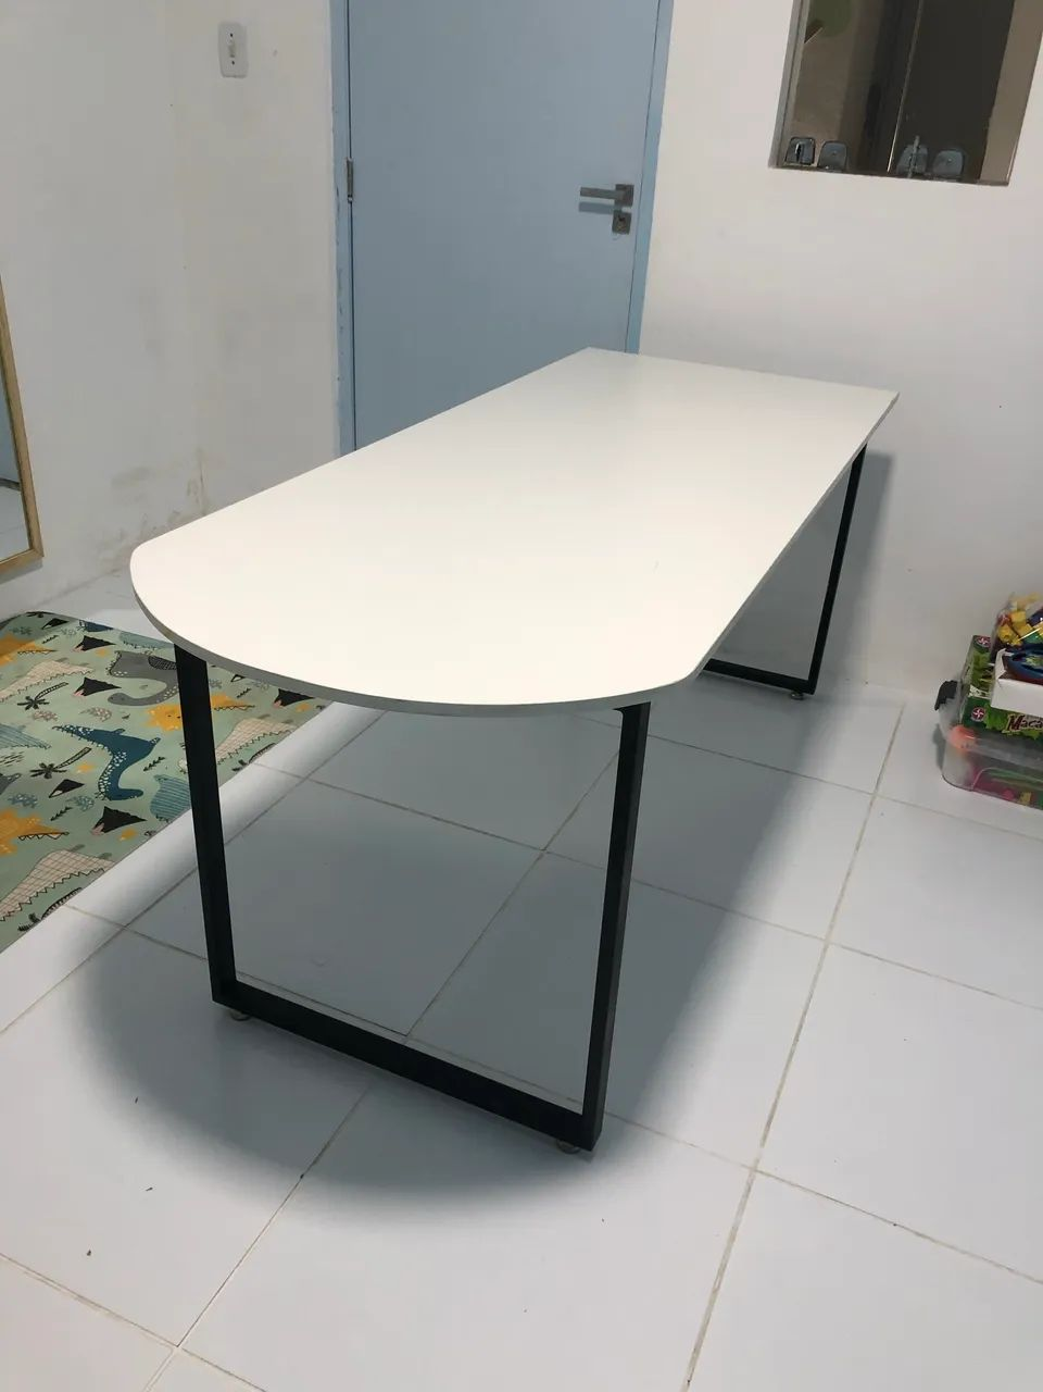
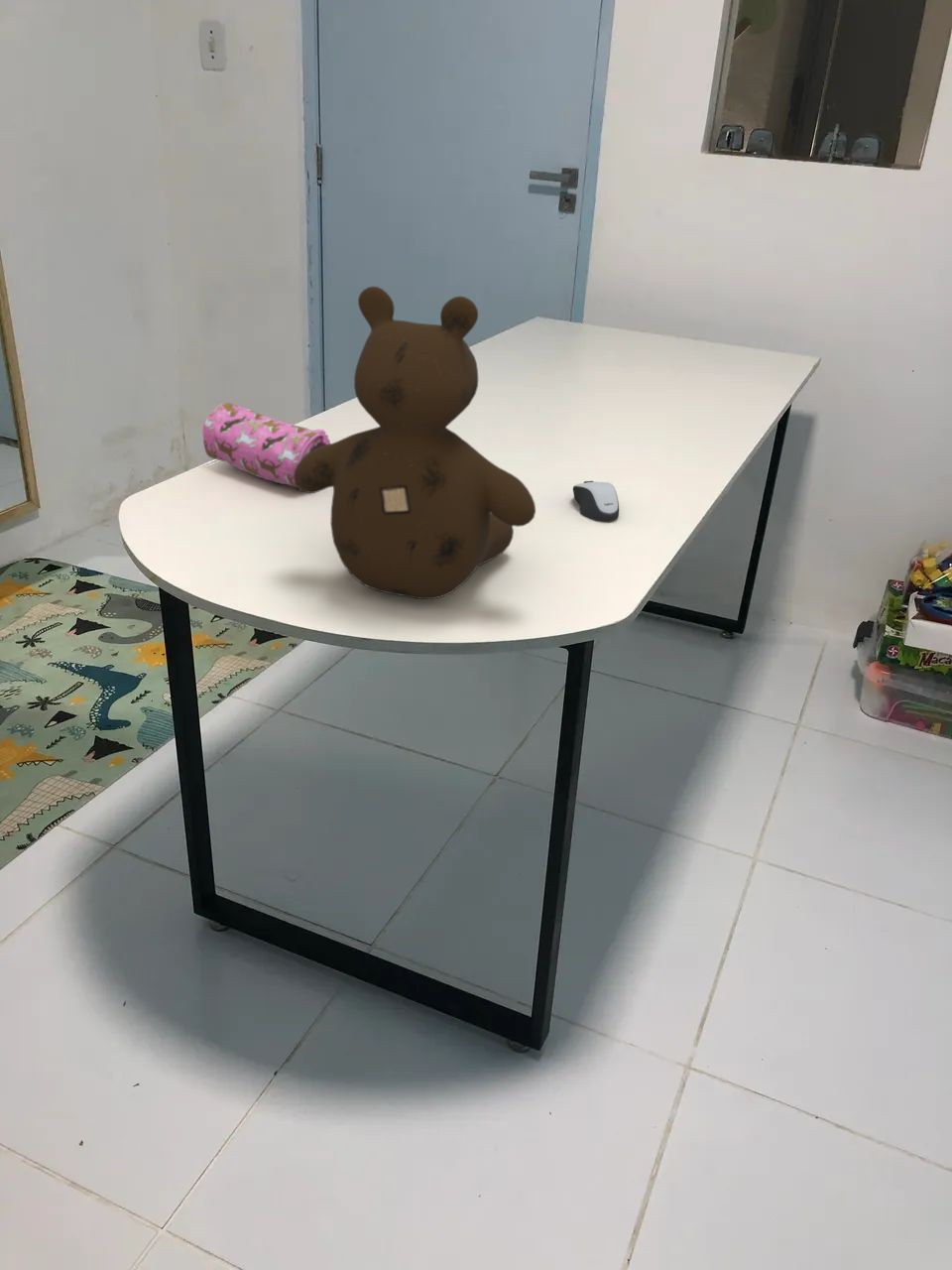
+ pencil case [202,402,331,488]
+ teddy bear [294,286,536,600]
+ computer mouse [572,480,620,522]
